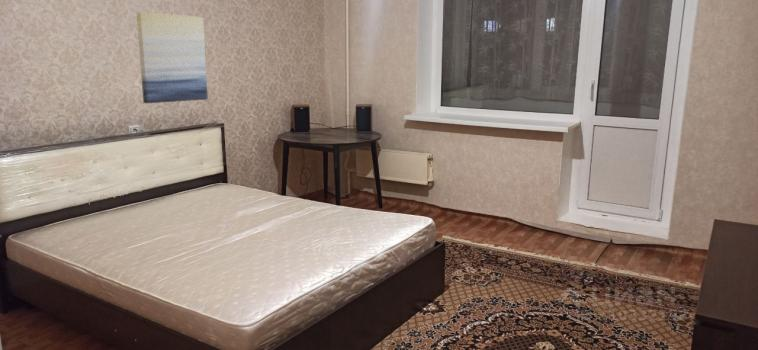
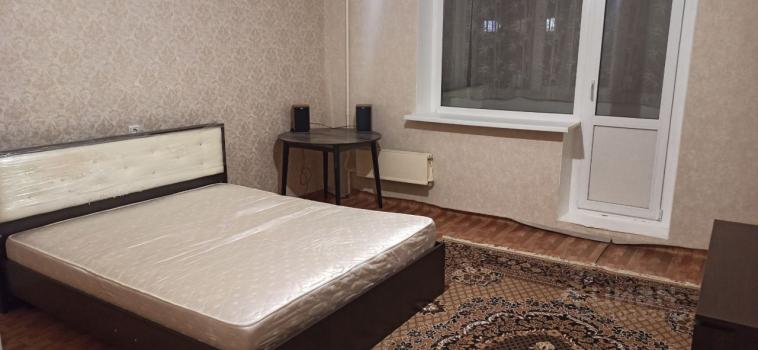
- wall art [136,11,209,104]
